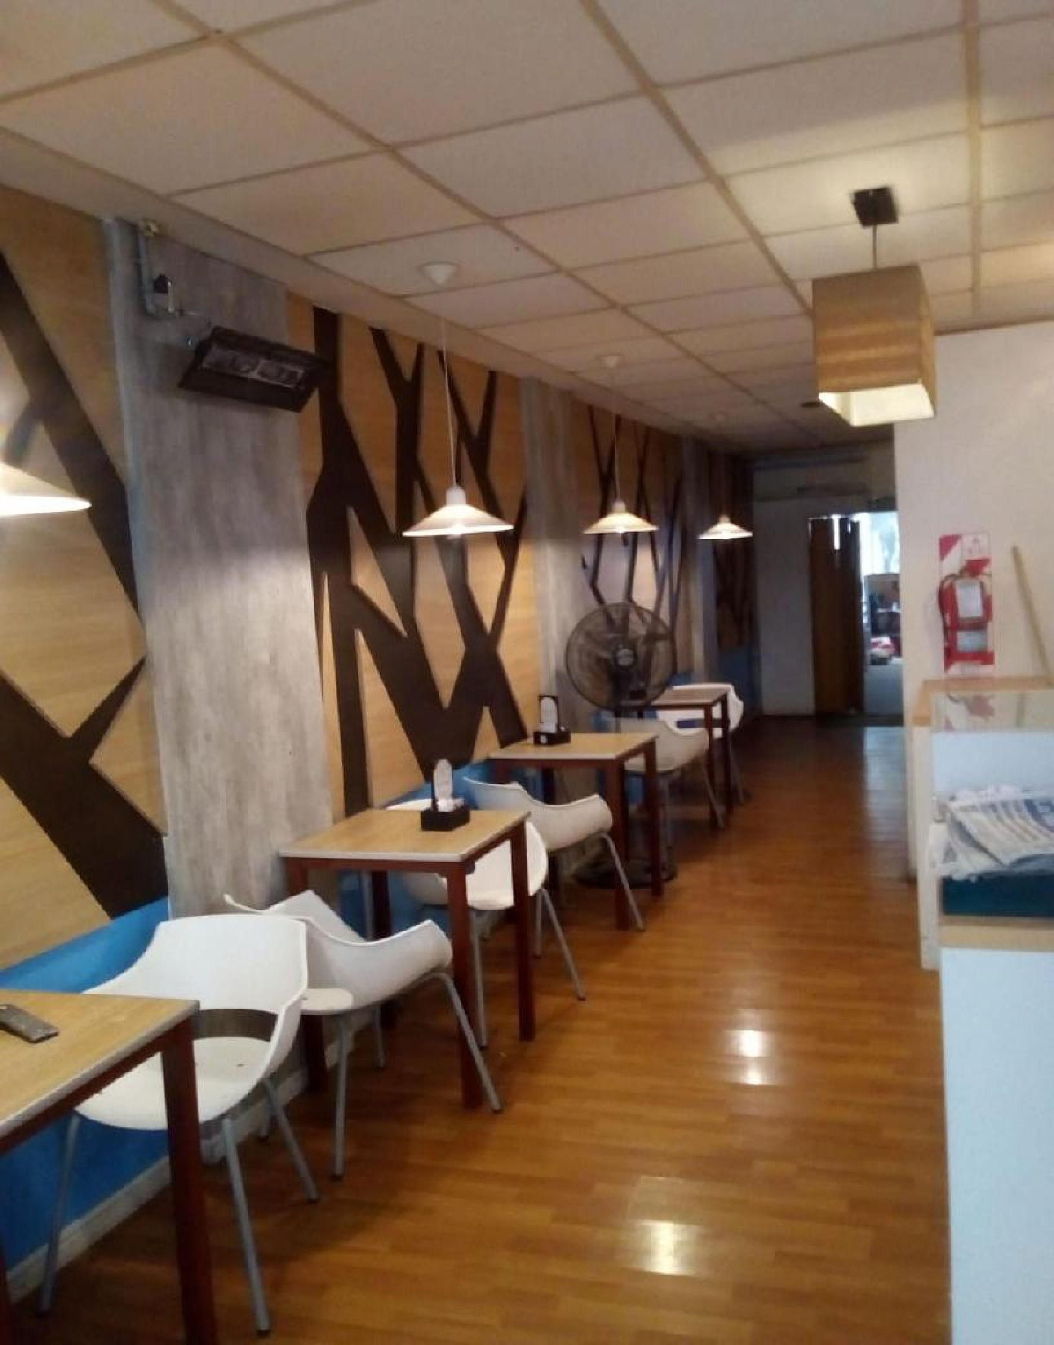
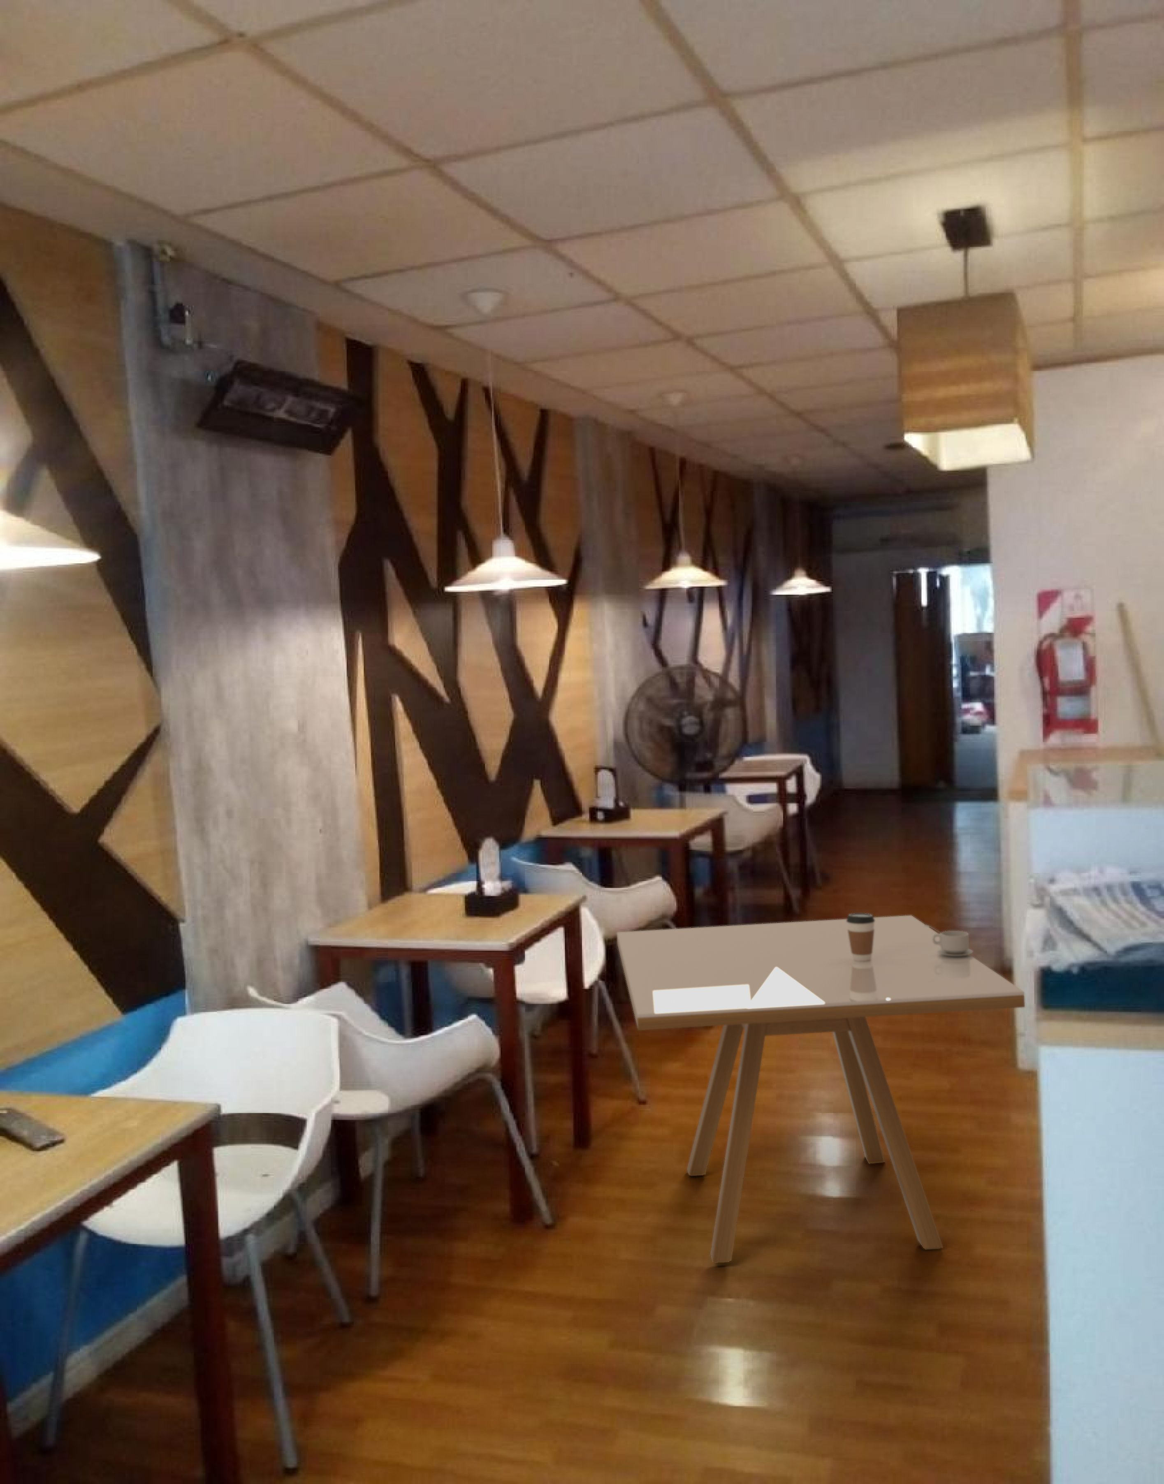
+ teacup [924,924,974,956]
+ dining table [616,915,1025,1264]
+ coffee cup [846,913,875,961]
